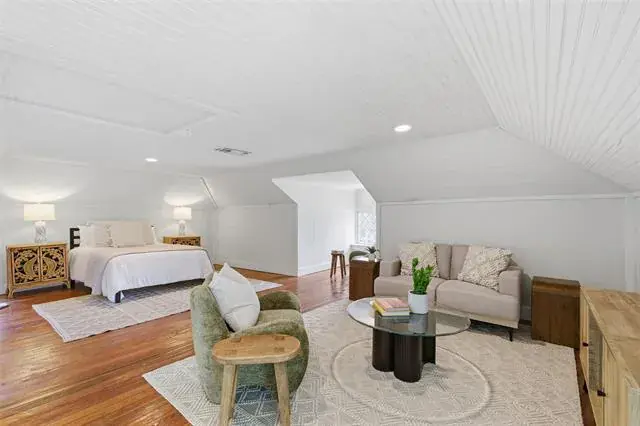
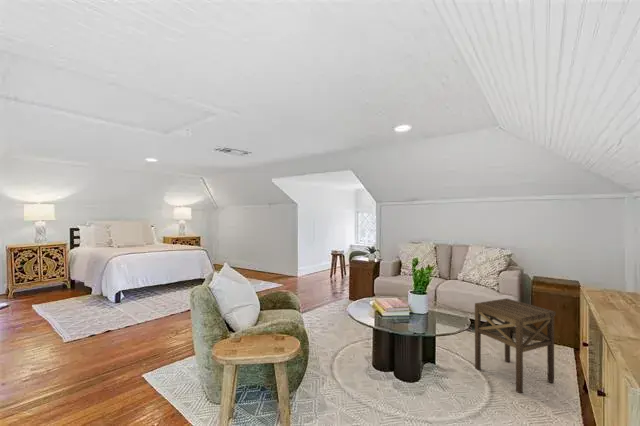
+ side table [474,297,557,394]
